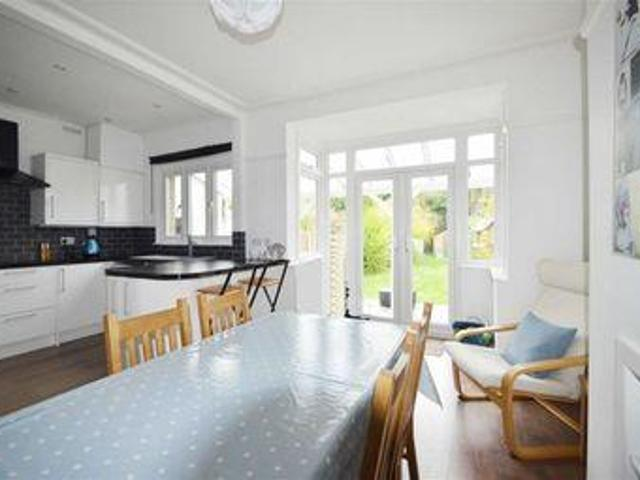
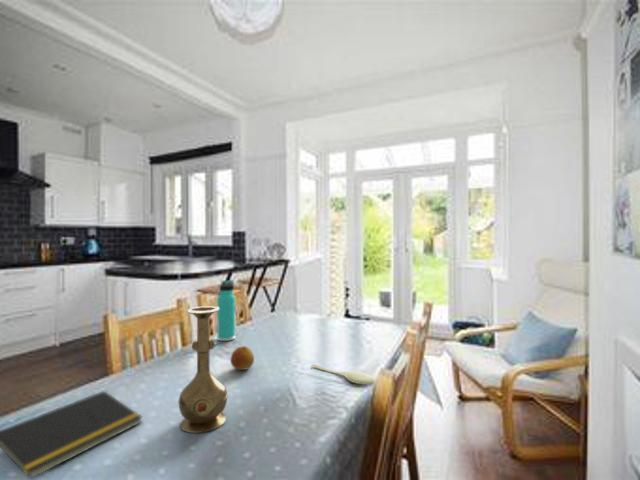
+ spoon [310,363,375,385]
+ notepad [0,390,144,480]
+ fruit [230,345,255,371]
+ vase [177,305,229,434]
+ thermos bottle [216,279,236,342]
